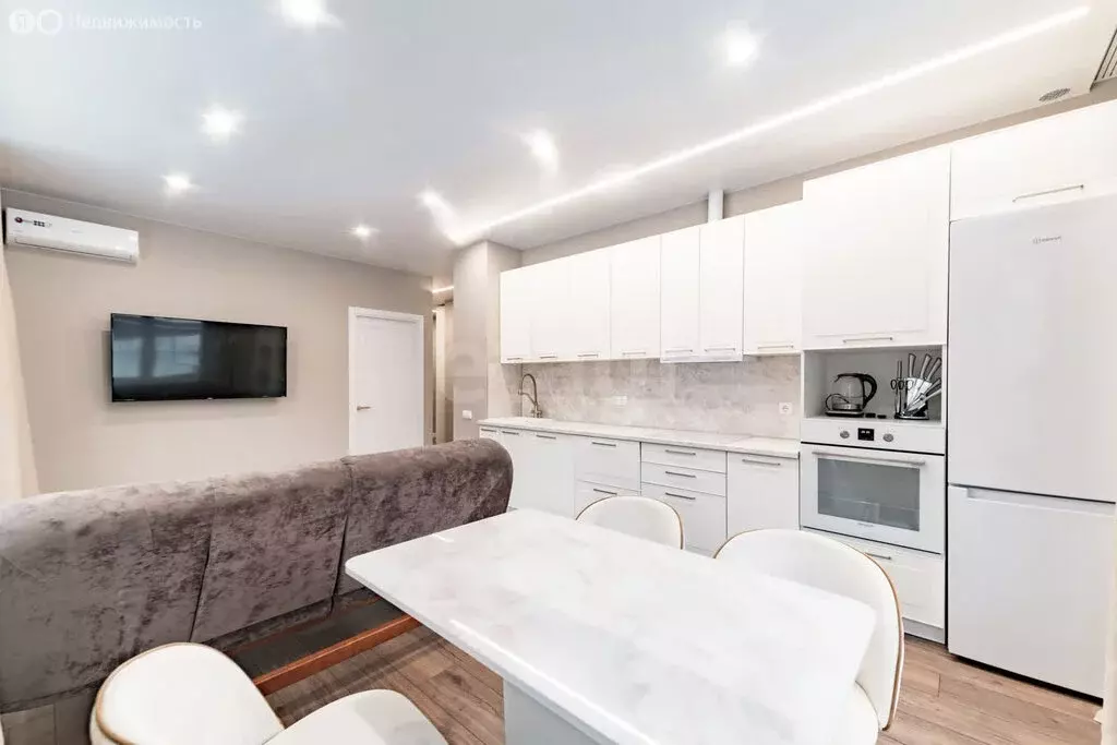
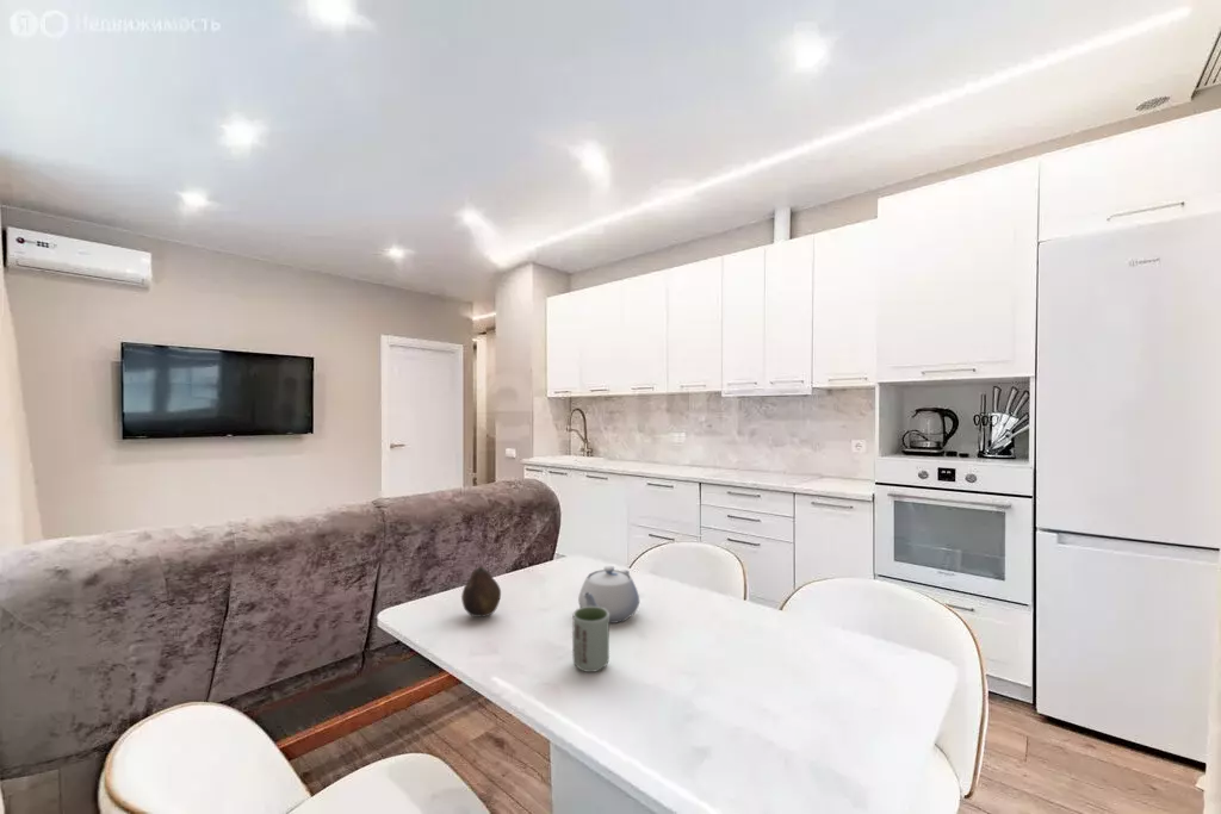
+ fruit [460,566,502,617]
+ teapot [577,565,640,625]
+ cup [571,607,610,673]
